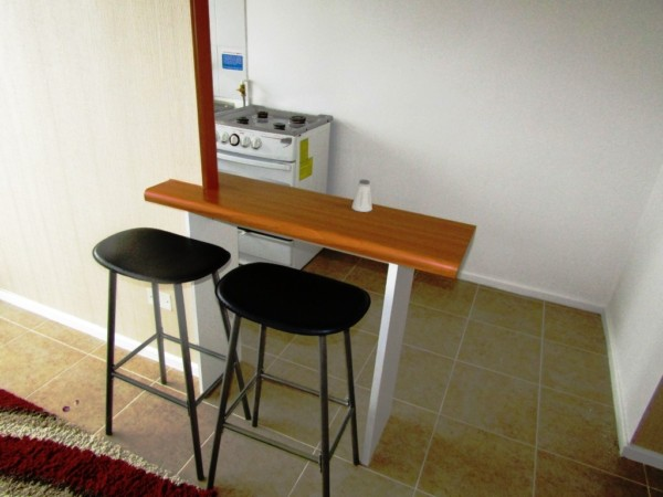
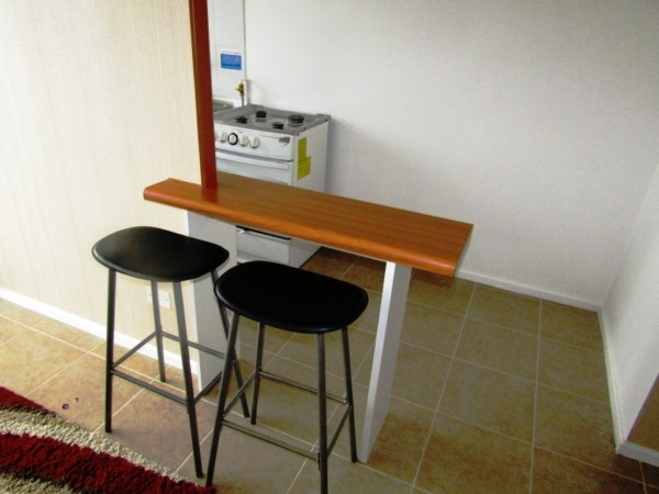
- saltshaker [350,178,373,213]
